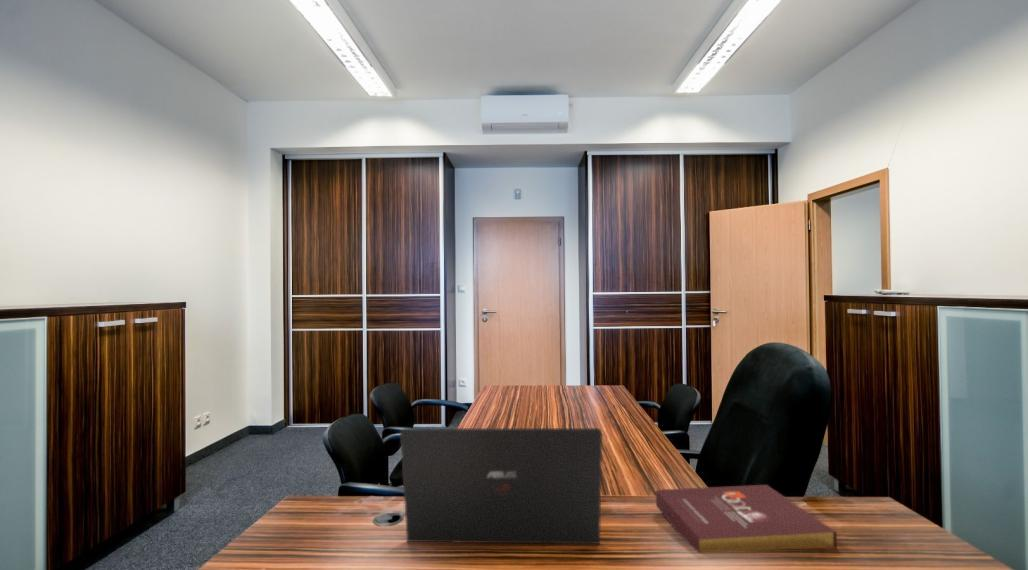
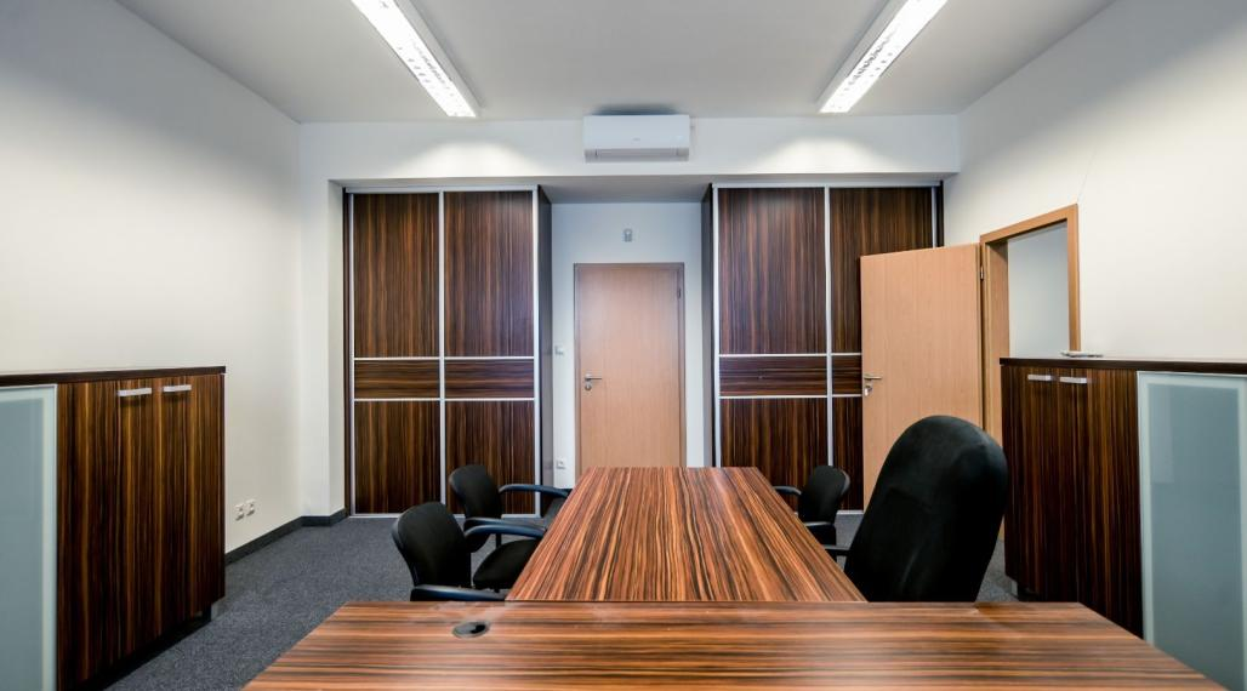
- book [655,484,838,554]
- laptop [399,427,603,545]
